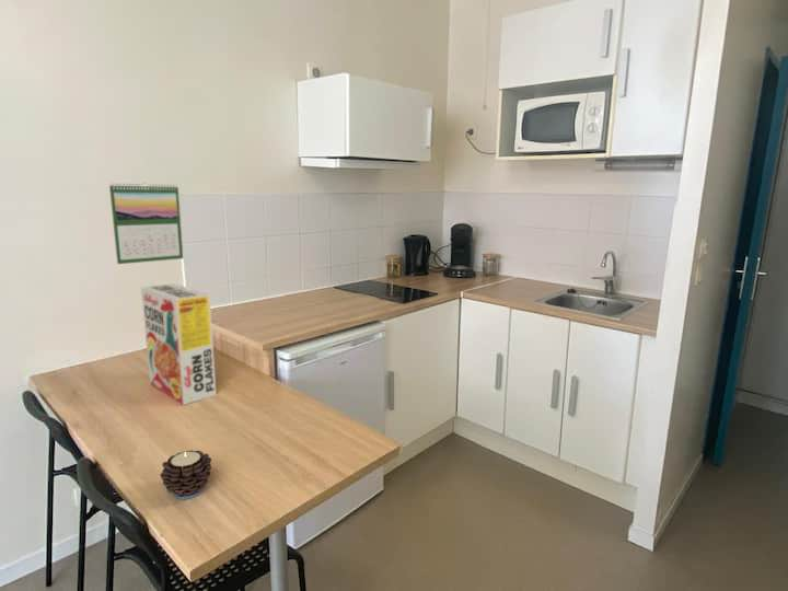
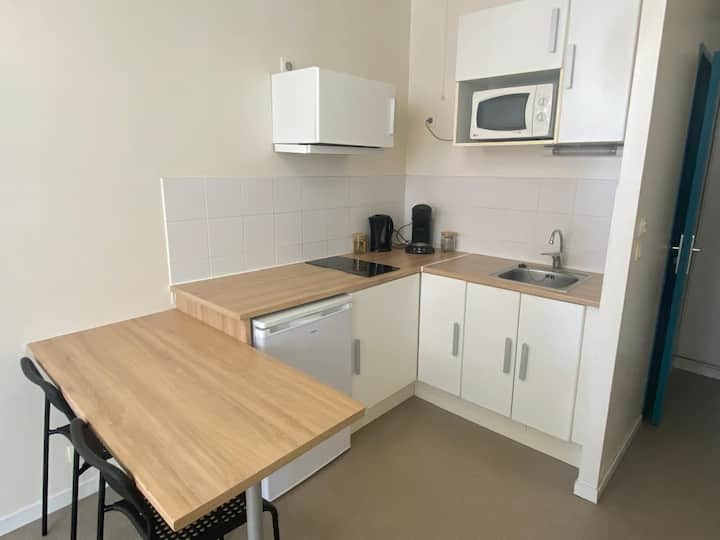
- candle [159,450,212,500]
- calendar [108,182,185,265]
- cereal box [140,282,218,406]
